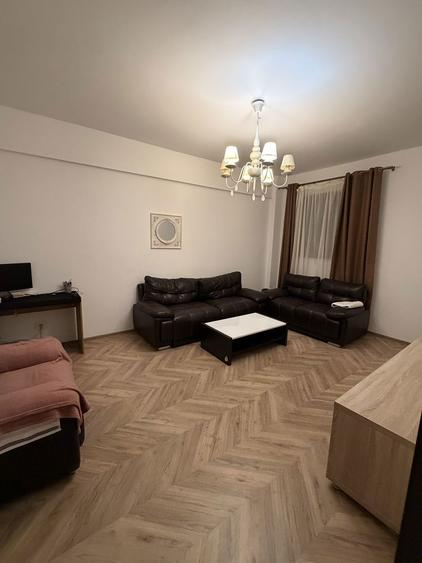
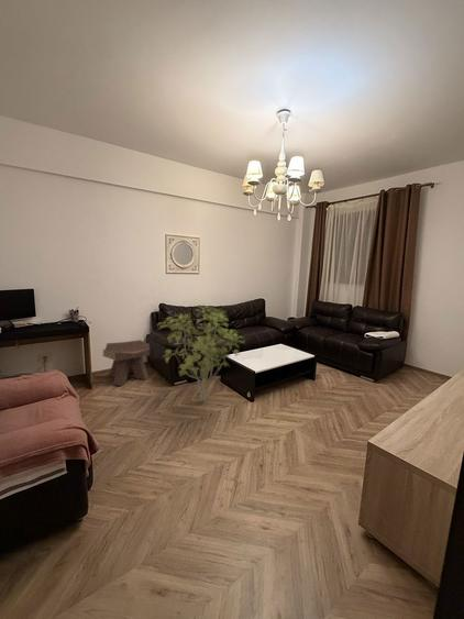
+ shrub [155,305,245,404]
+ side table [102,339,151,387]
